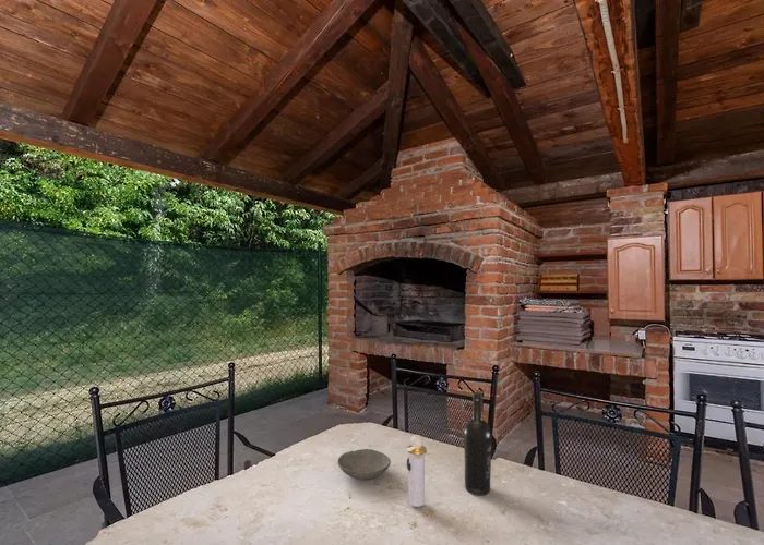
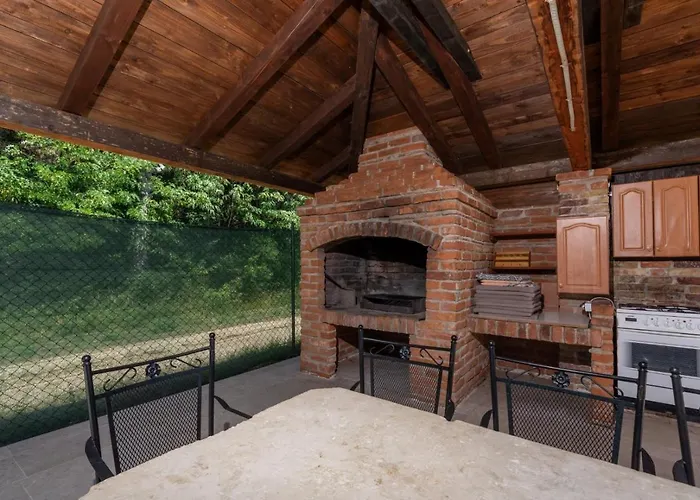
- perfume bottle [406,434,428,508]
- wine bottle [463,391,493,497]
- bowl [336,448,392,481]
